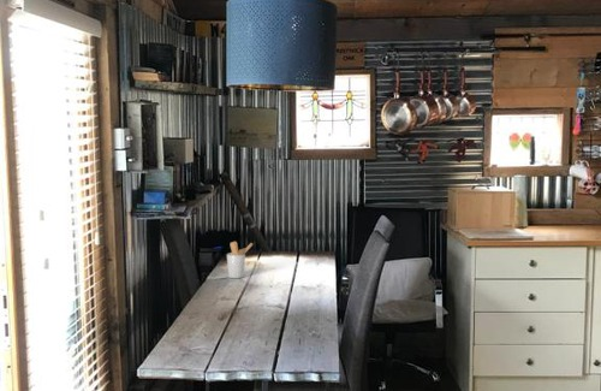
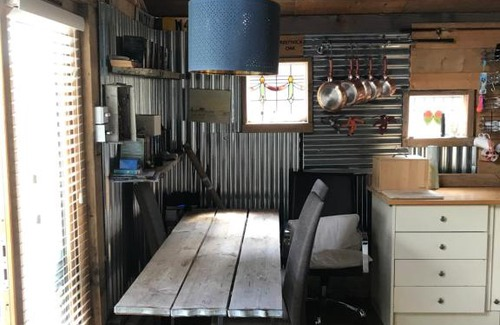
- utensil holder [226,241,254,279]
